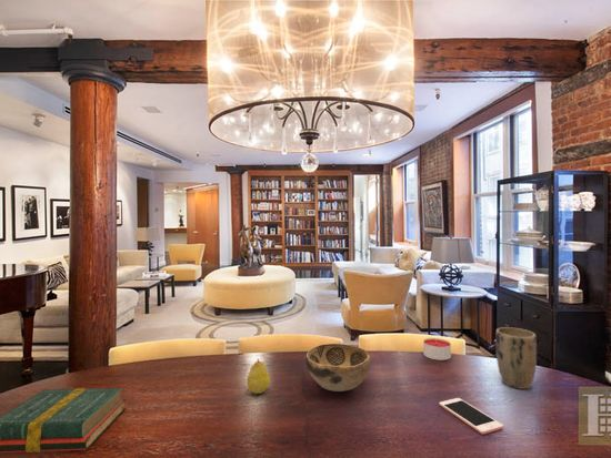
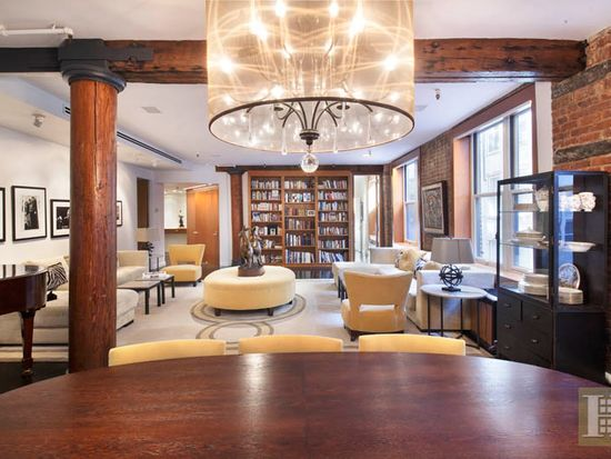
- candle [422,337,452,362]
- fruit [246,357,271,395]
- cell phone [438,397,504,435]
- hardback book [0,387,127,454]
- plant pot [494,326,538,390]
- decorative bowl [304,343,371,393]
